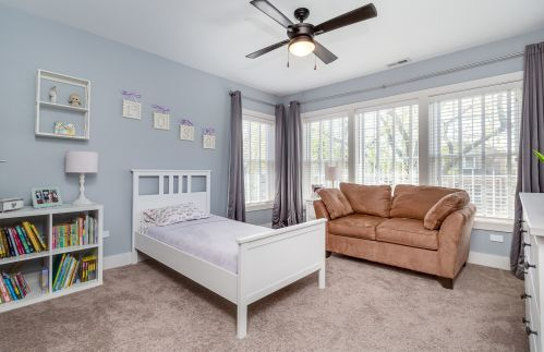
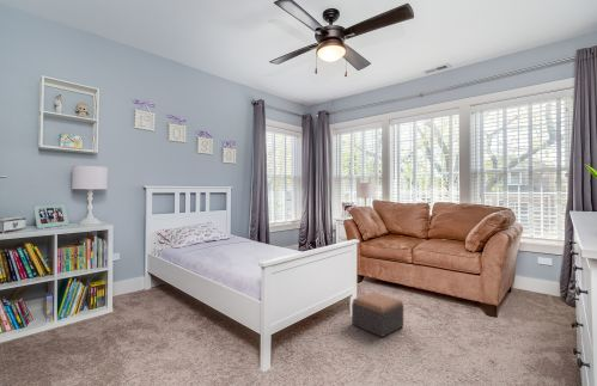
+ footstool [351,292,404,338]
